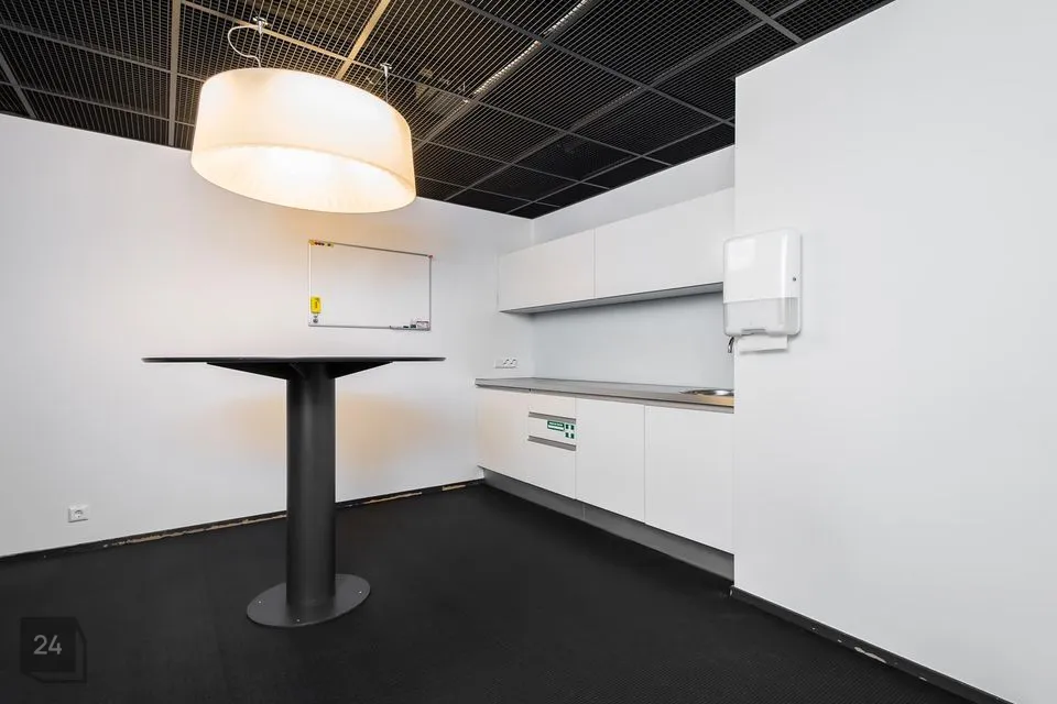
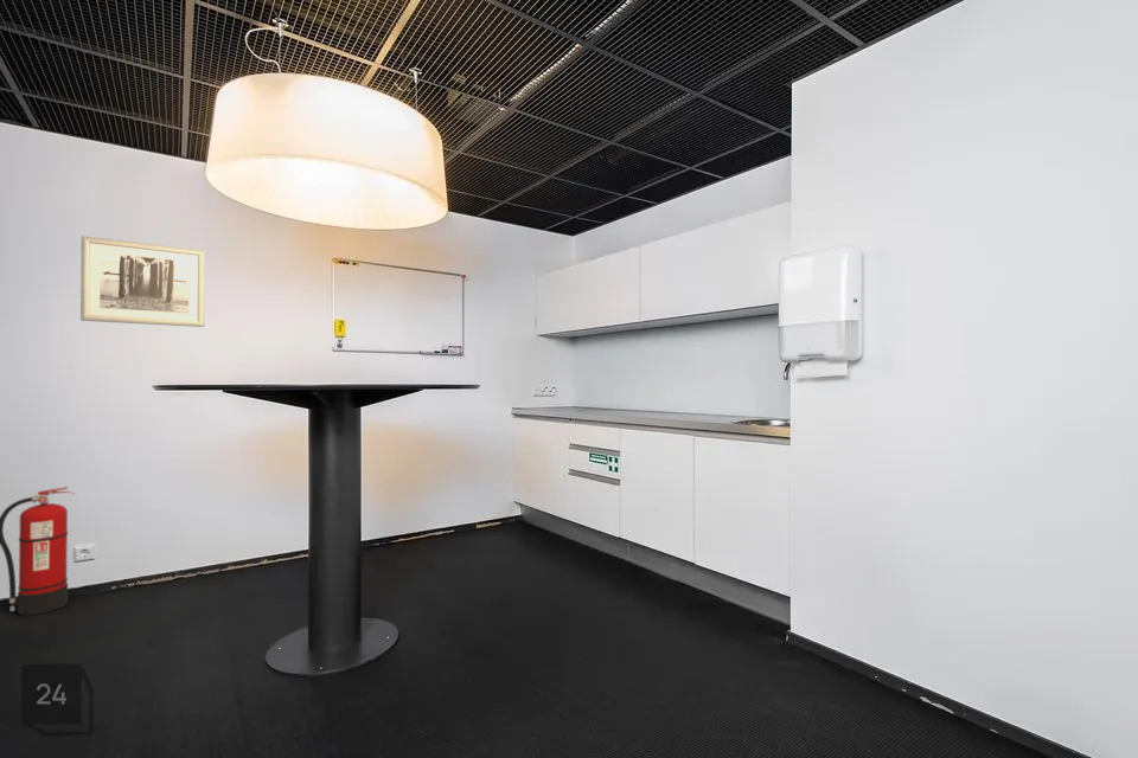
+ fire extinguisher [0,486,76,617]
+ wall art [79,235,206,328]
